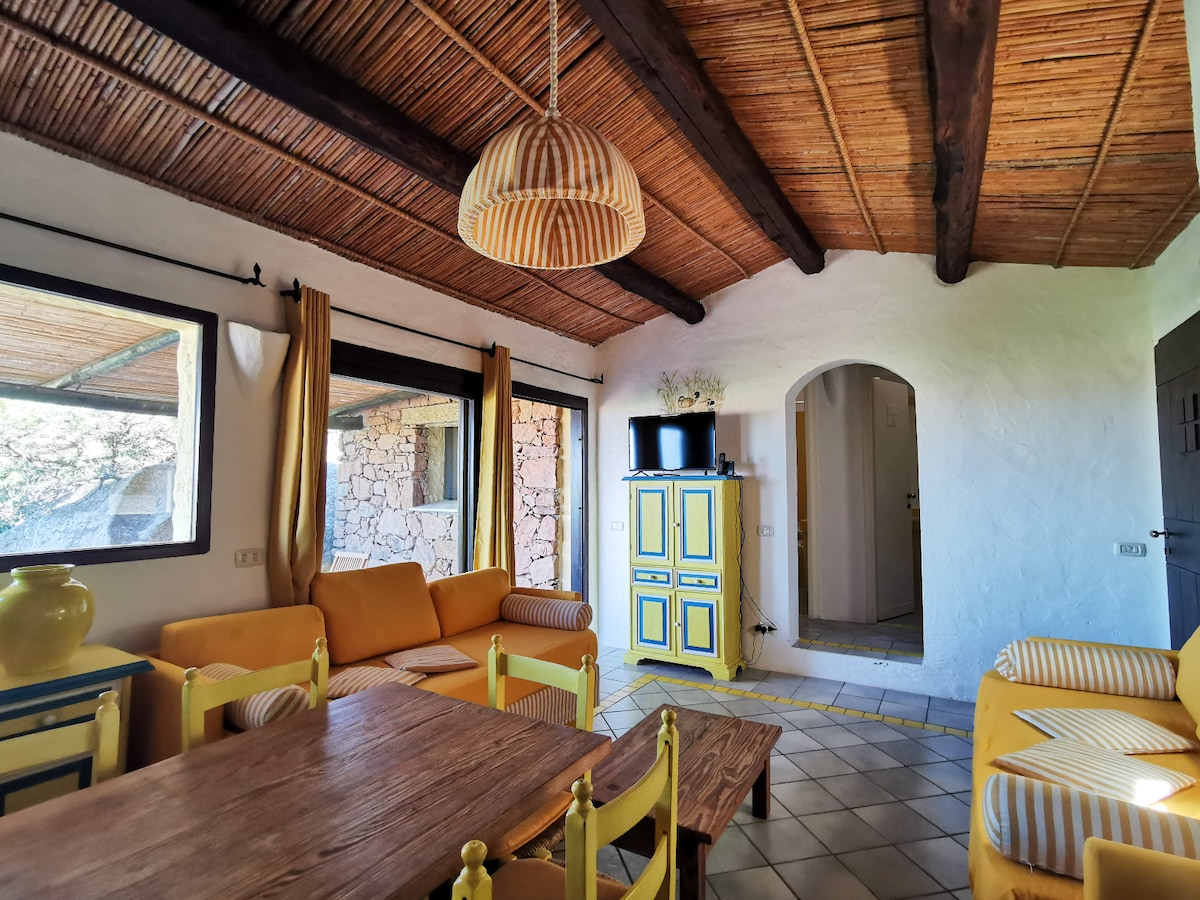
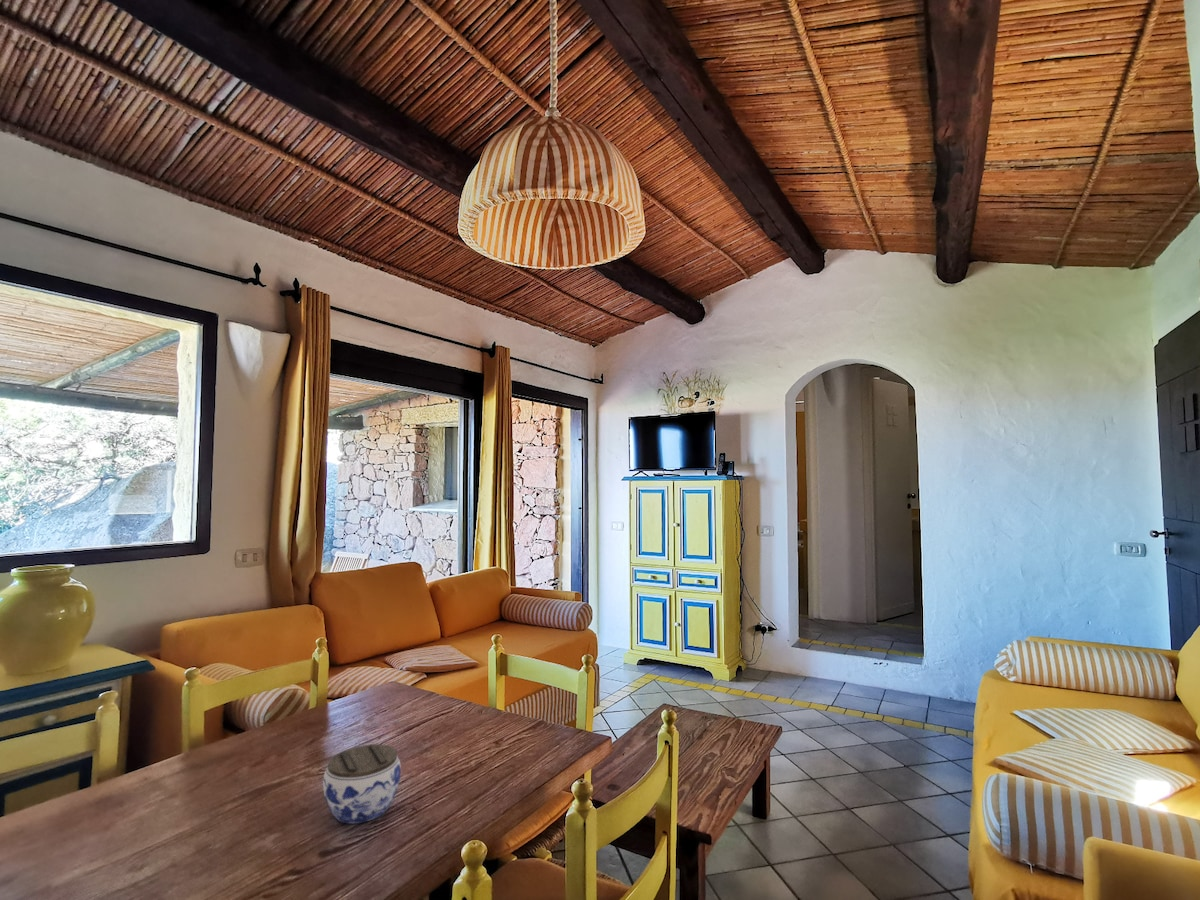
+ jar [322,743,402,825]
